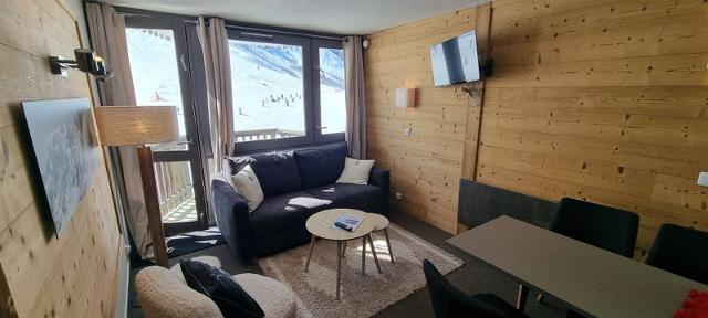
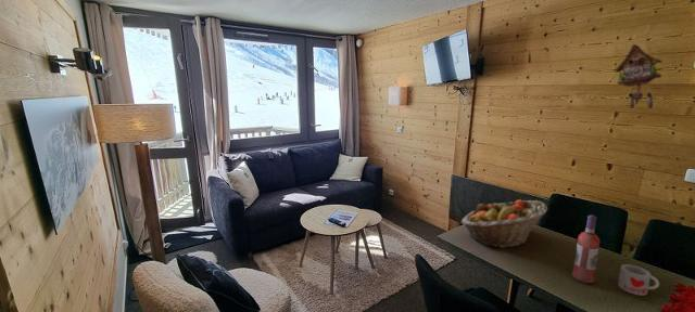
+ mug [617,263,660,297]
+ wine bottle [571,214,601,284]
+ cuckoo clock [611,43,662,109]
+ fruit basket [460,198,548,249]
